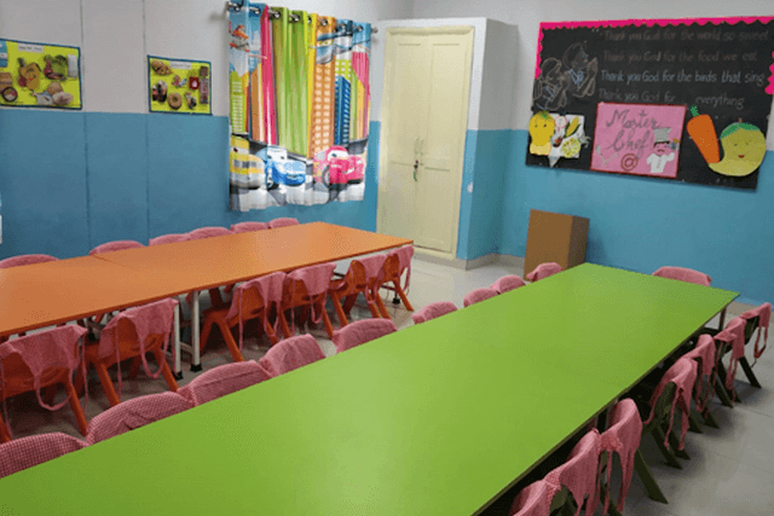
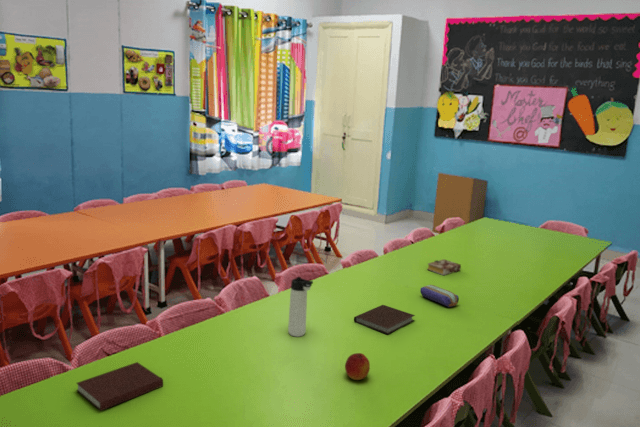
+ thermos bottle [287,276,314,338]
+ notebook [75,361,164,412]
+ apple [344,352,371,381]
+ book [426,258,462,276]
+ pencil case [419,284,460,308]
+ notebook [353,304,416,336]
